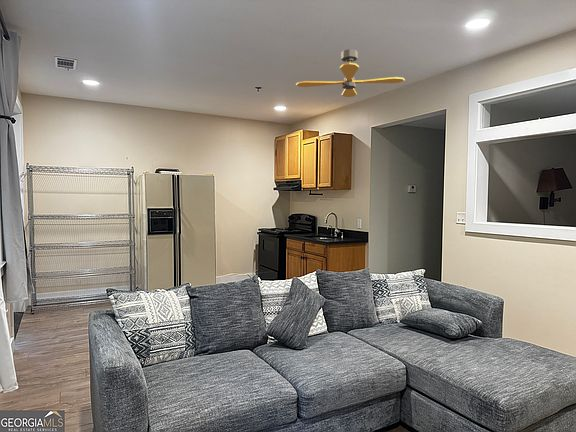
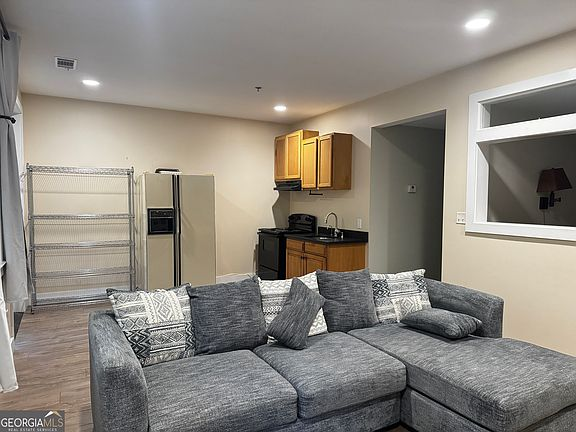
- ceiling fan [295,48,406,98]
